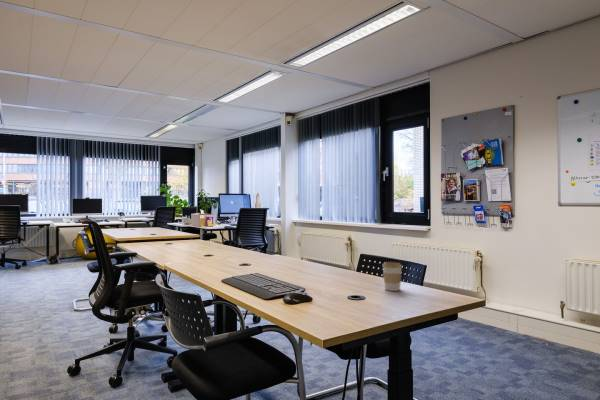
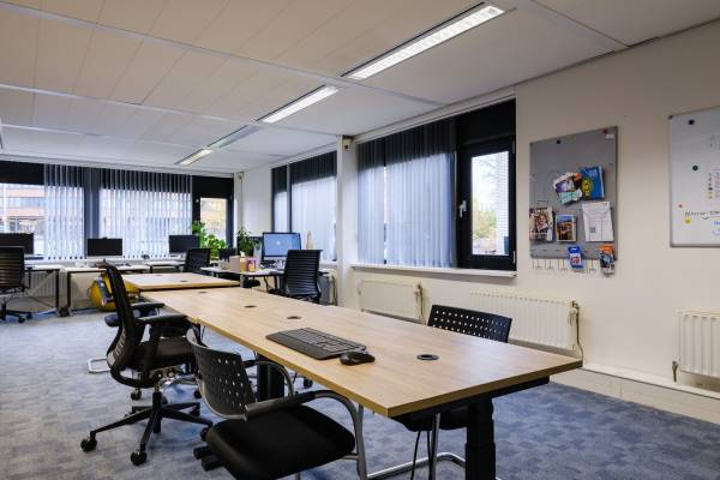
- coffee cup [381,261,403,292]
